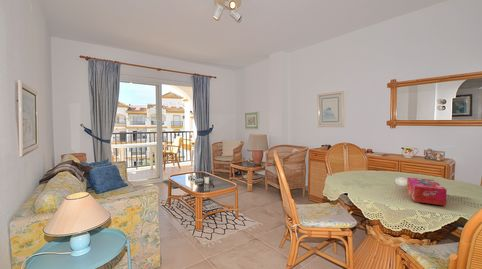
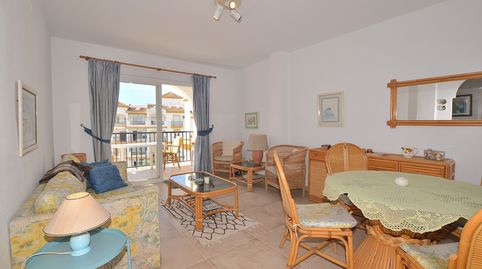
- tissue box [406,177,448,207]
